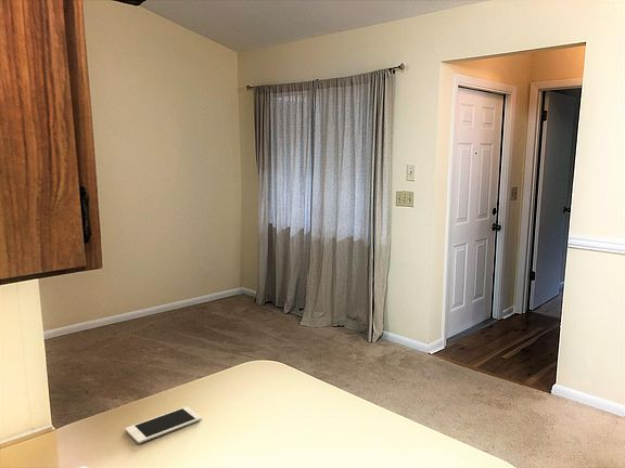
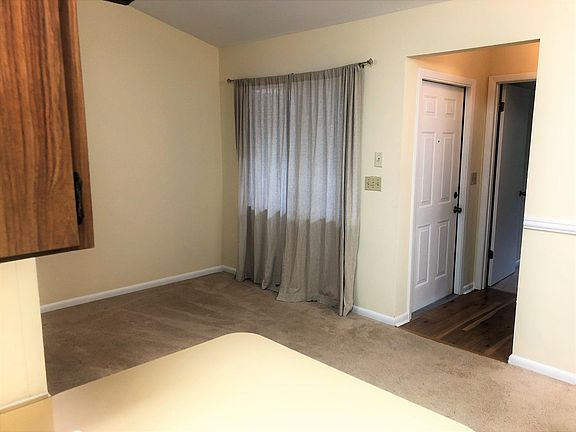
- cell phone [125,405,203,444]
